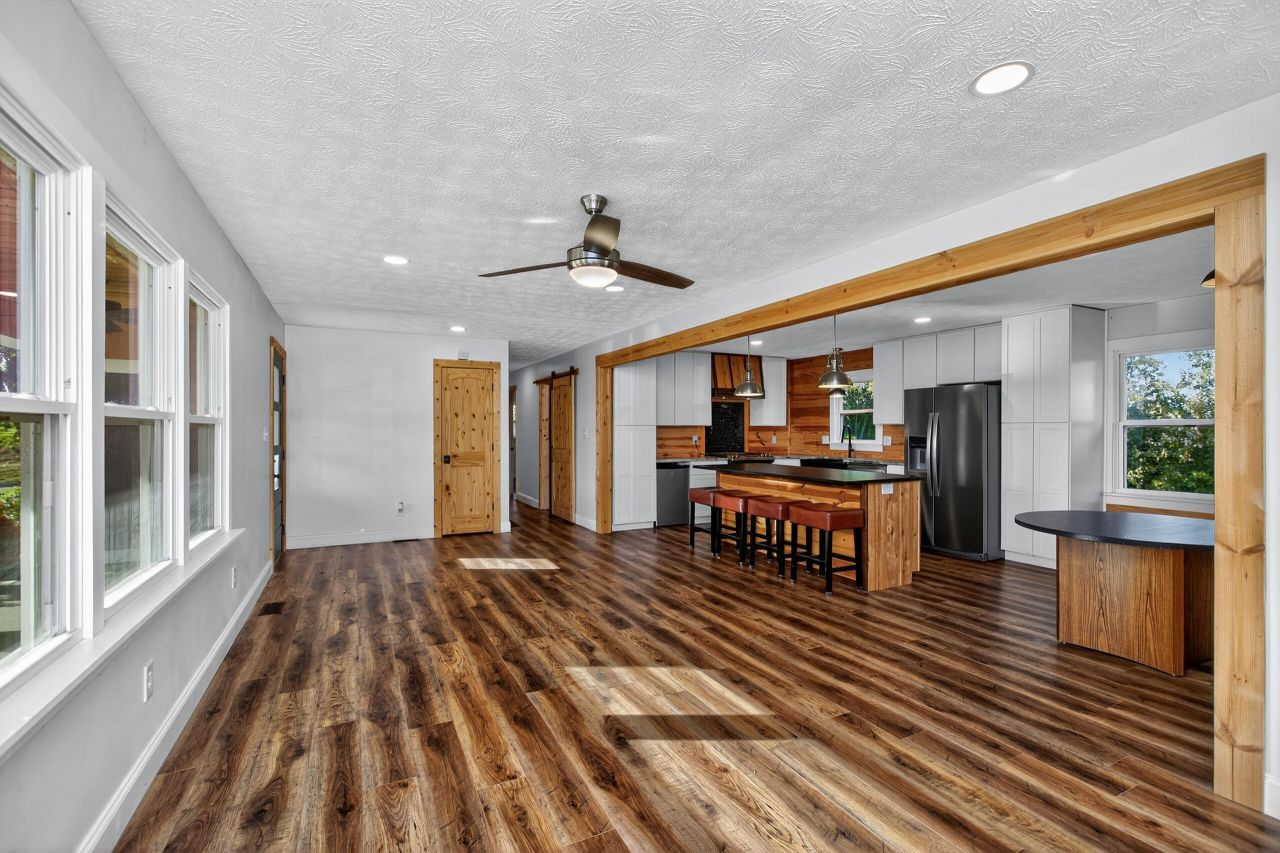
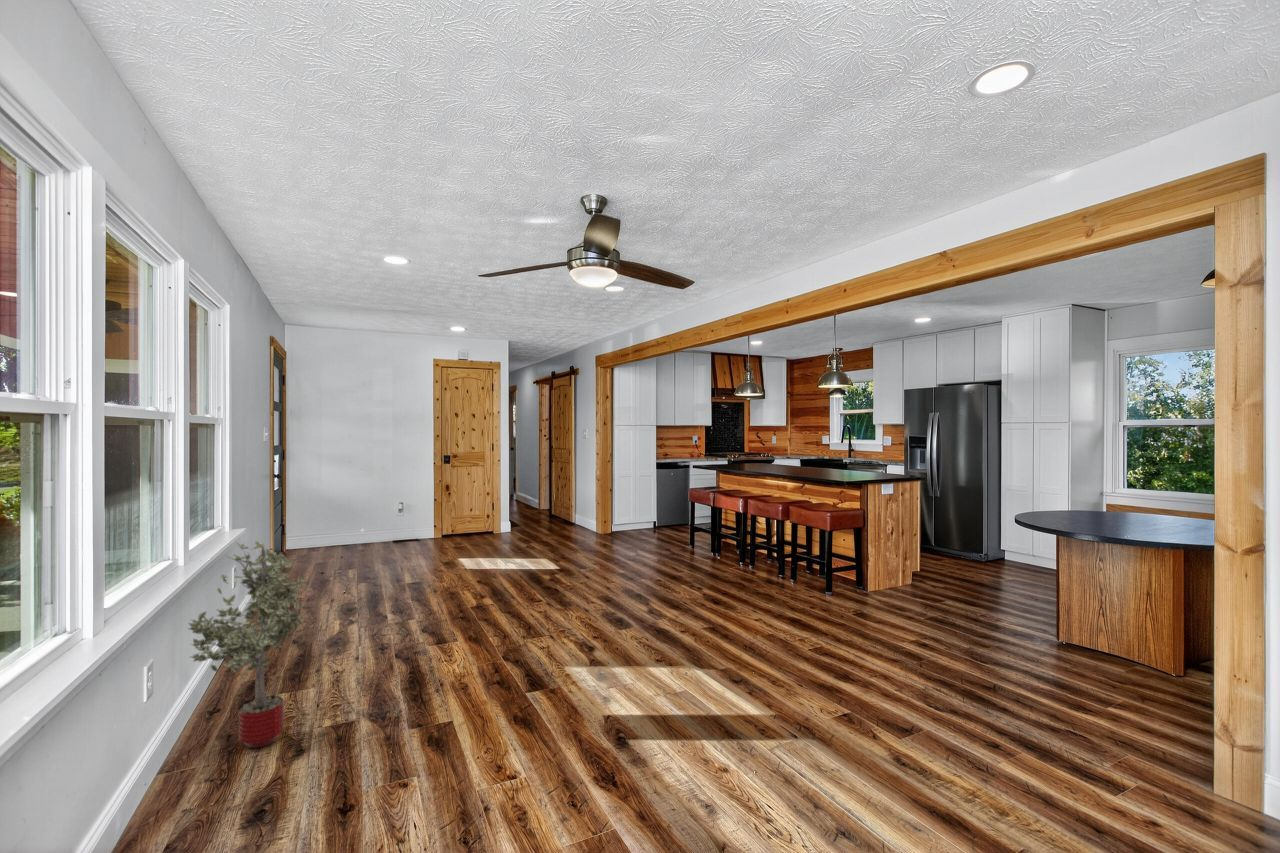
+ potted tree [187,540,309,749]
